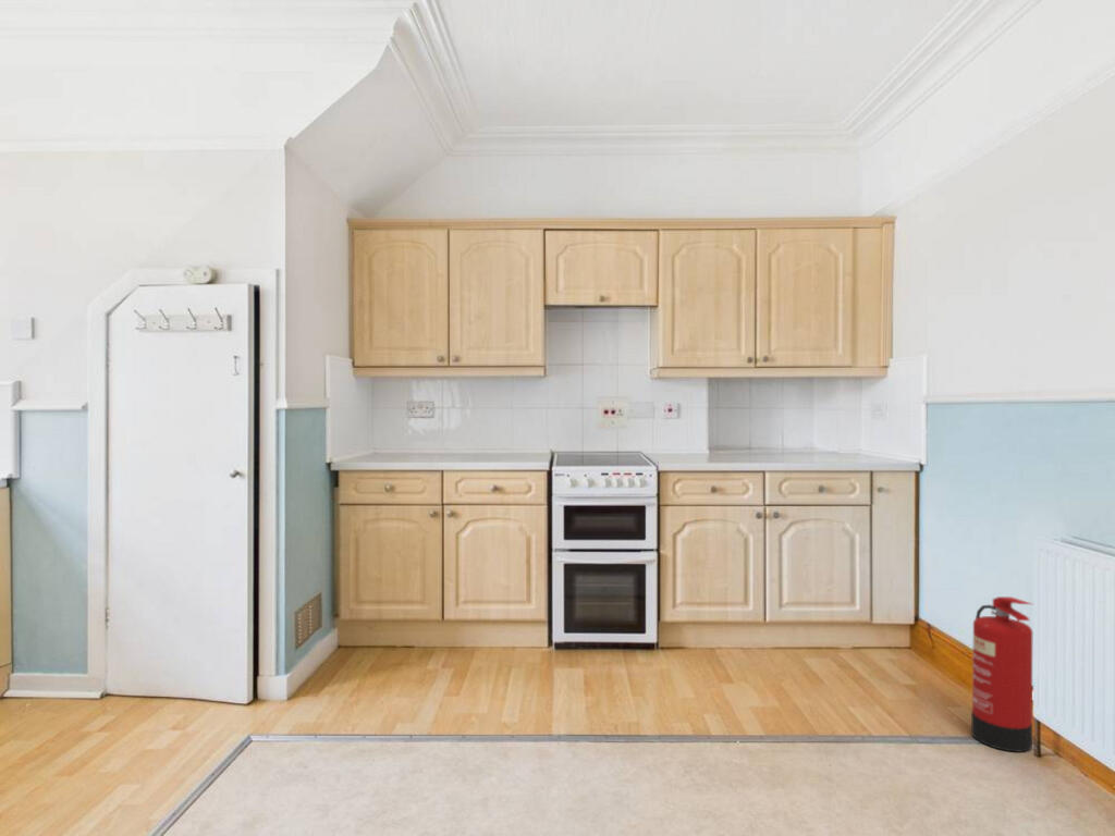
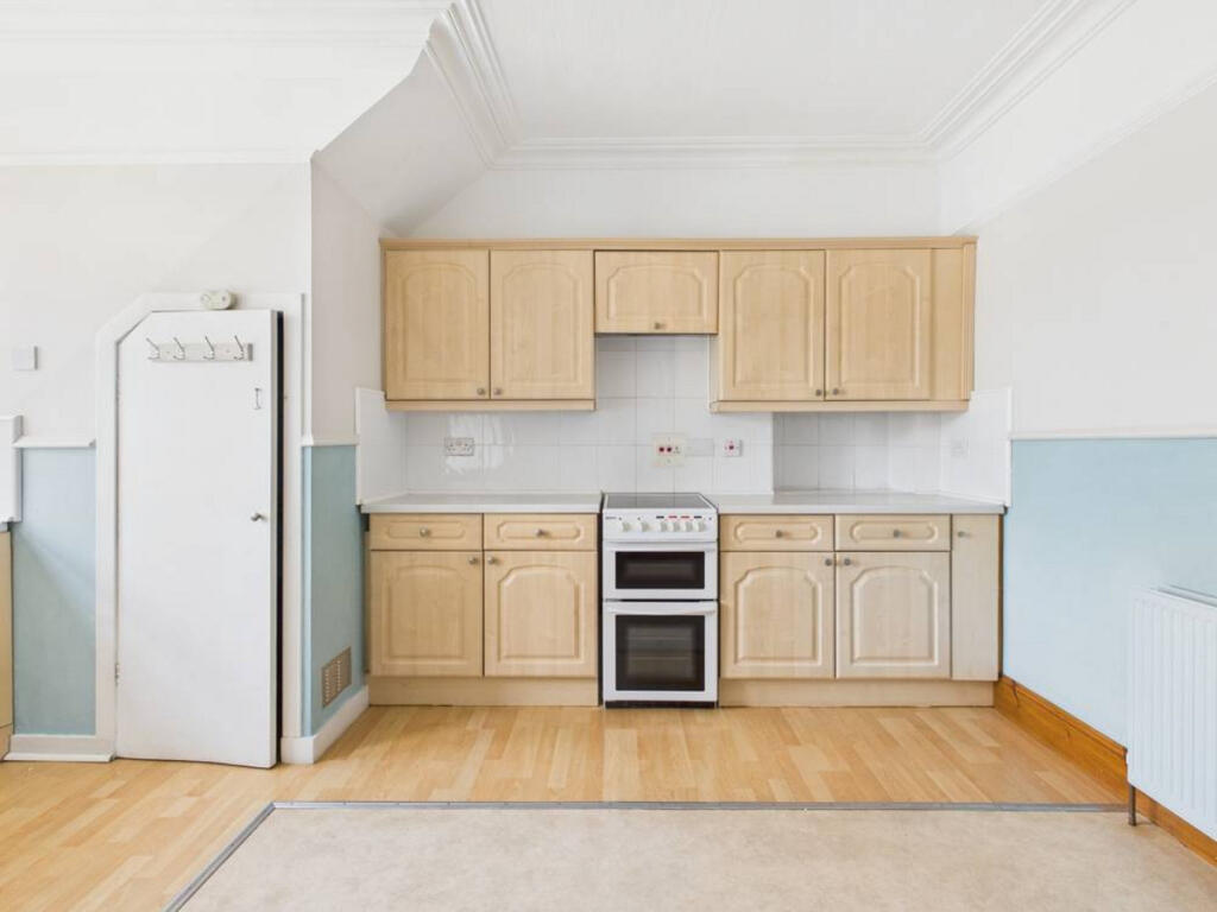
- fire extinguisher [970,595,1033,753]
